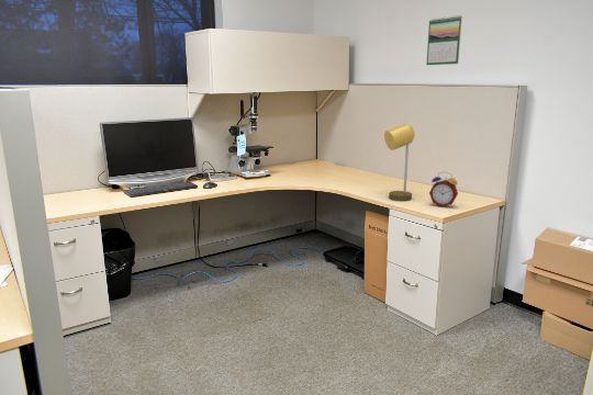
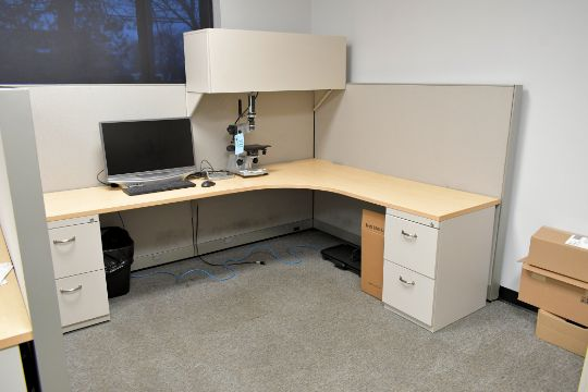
- calendar [425,14,463,66]
- desk lamp [383,123,416,202]
- alarm clock [428,170,459,207]
